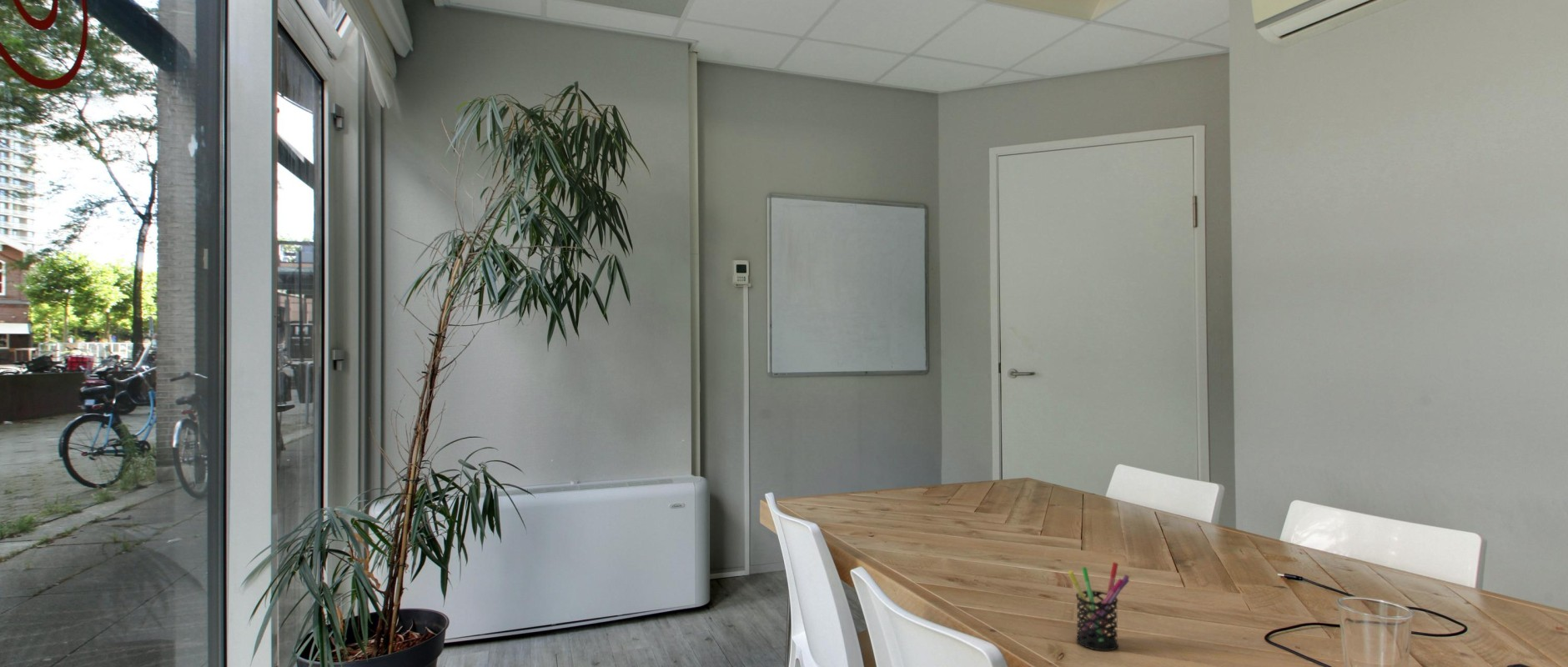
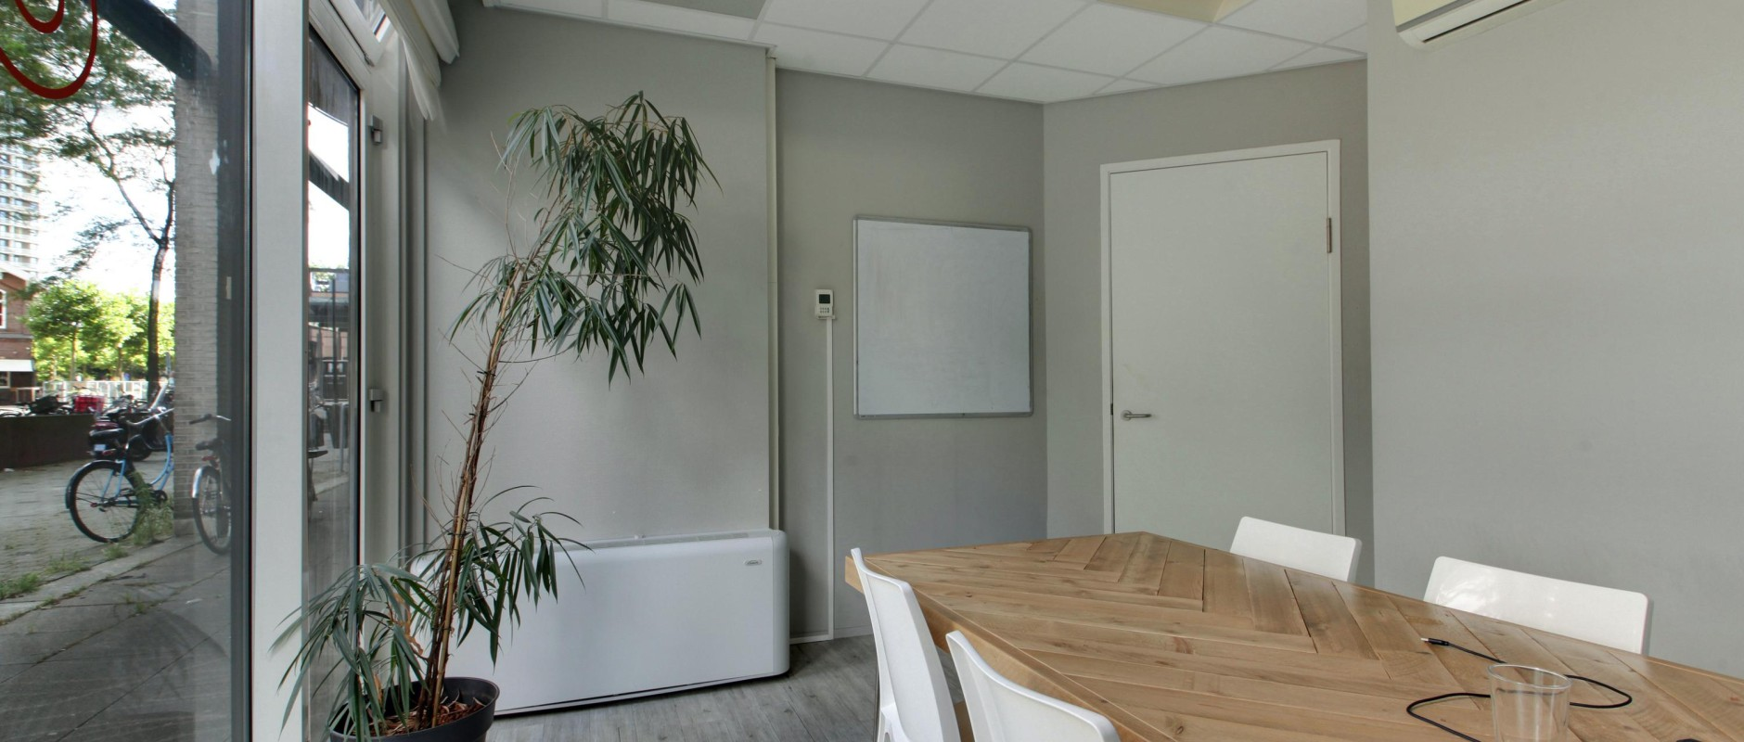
- pen holder [1067,561,1130,652]
